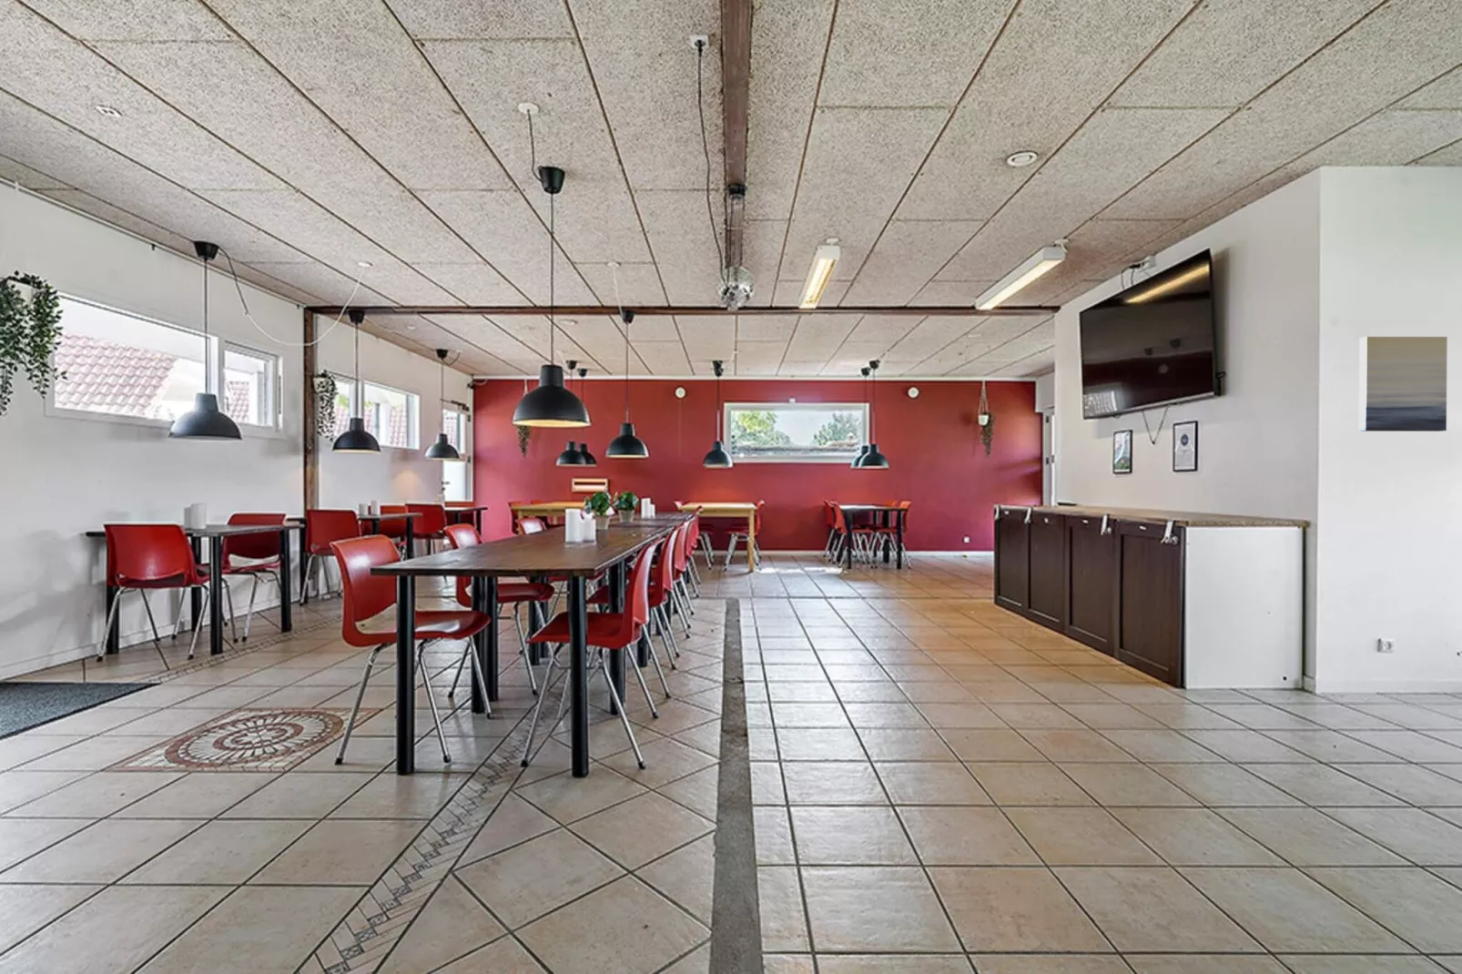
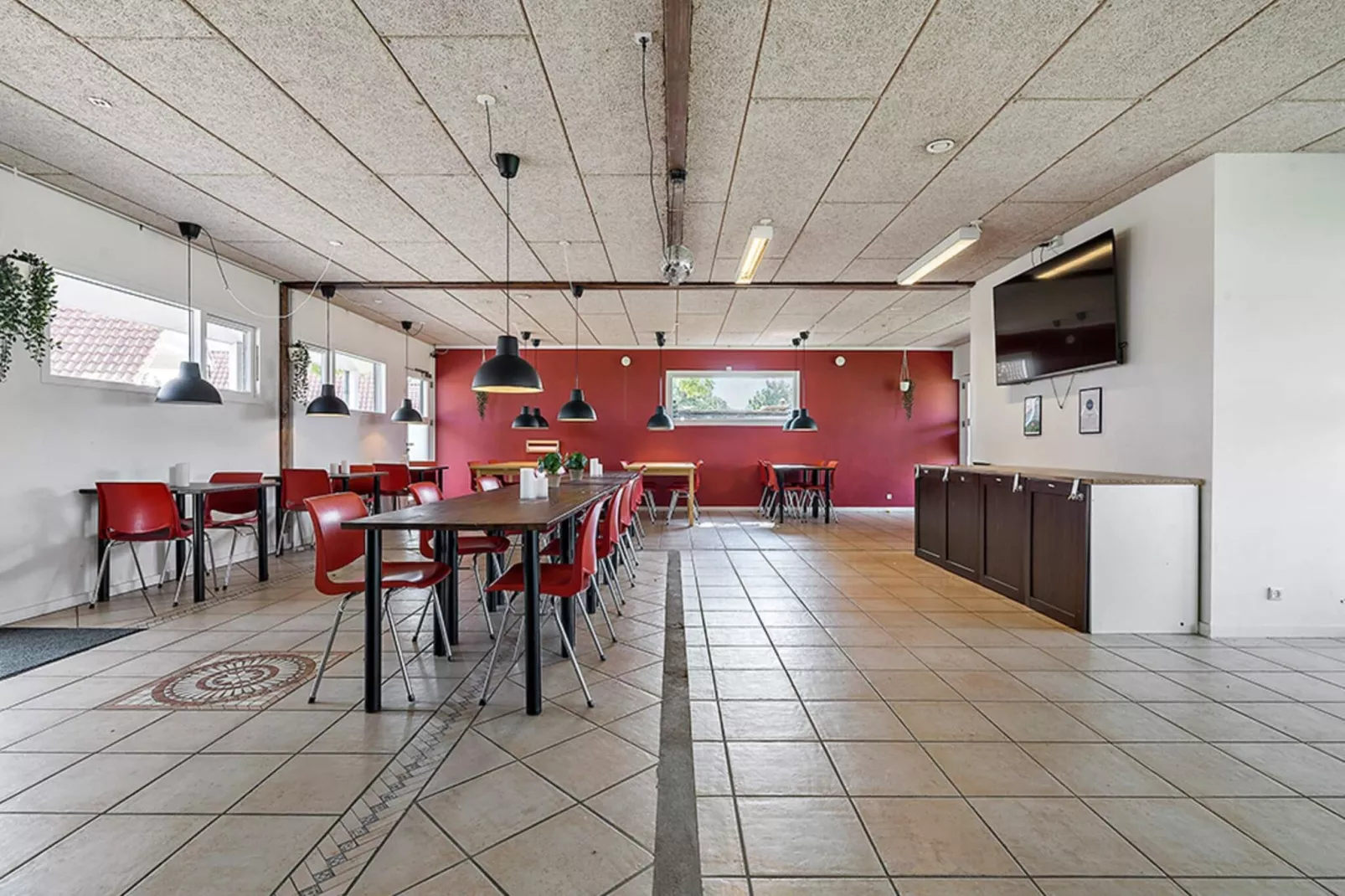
- wall art [1359,336,1448,433]
